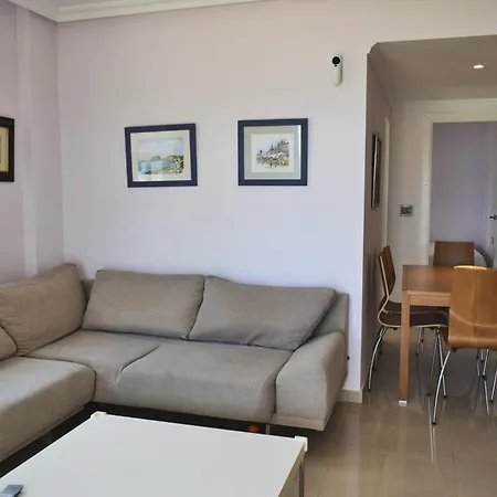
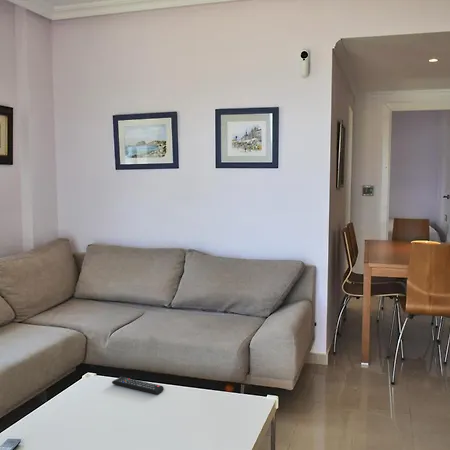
+ remote control [111,376,165,395]
